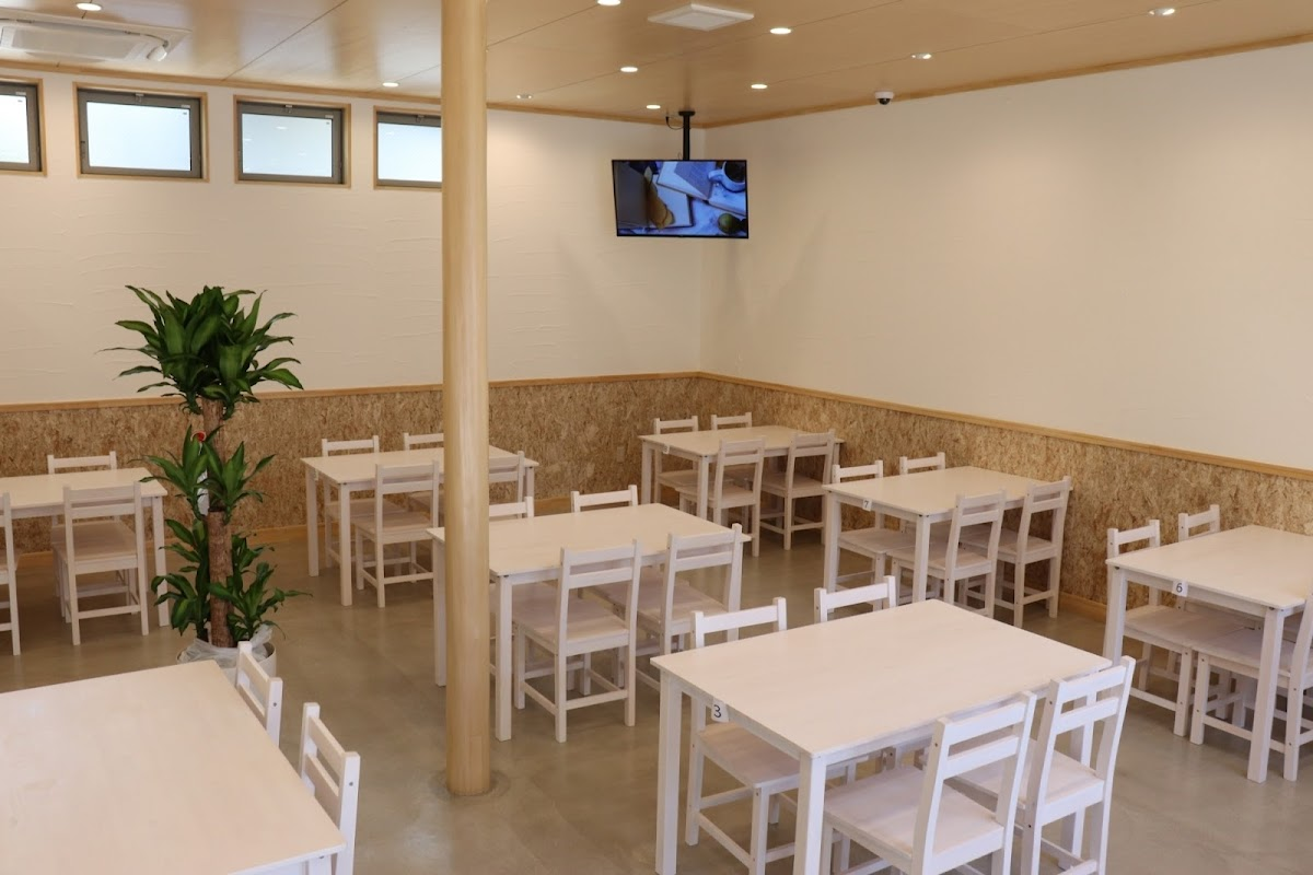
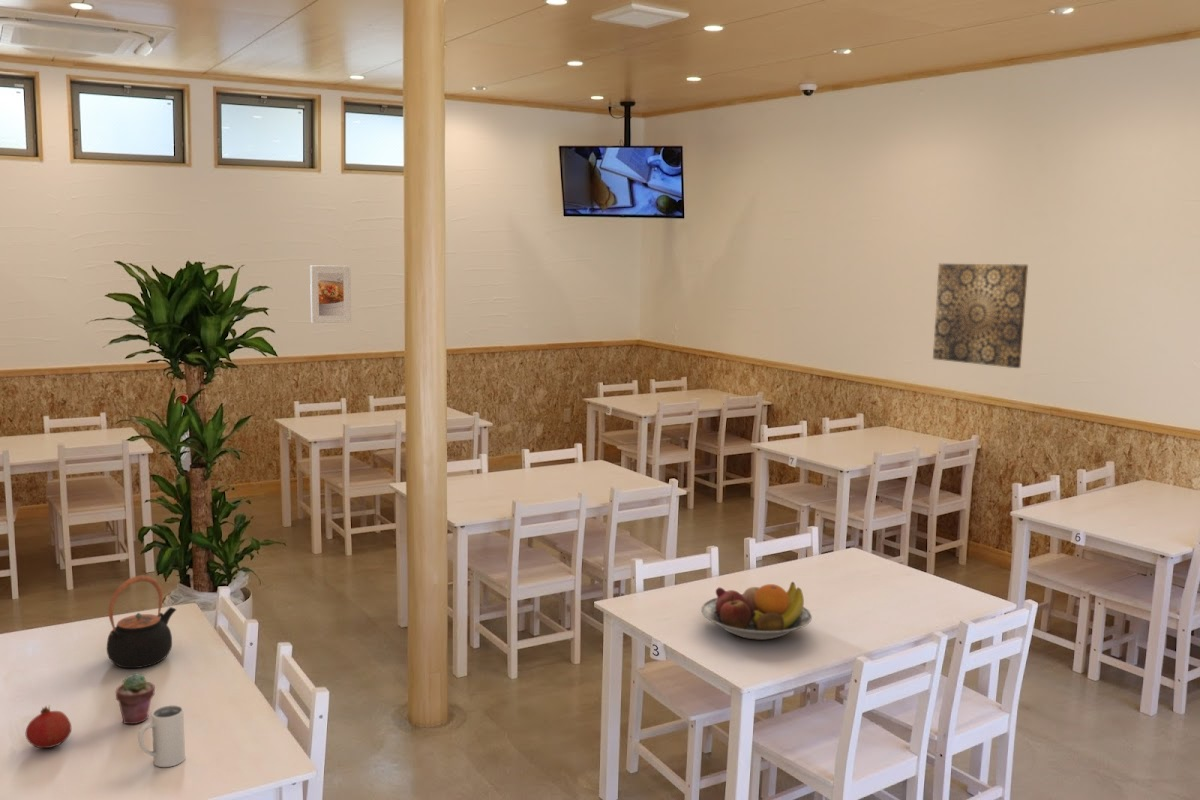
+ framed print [309,265,352,324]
+ mug [137,704,186,768]
+ fruit bowl [700,581,813,641]
+ wall art [932,263,1029,369]
+ potted succulent [115,672,156,725]
+ teapot [106,574,177,669]
+ fruit [25,704,72,749]
